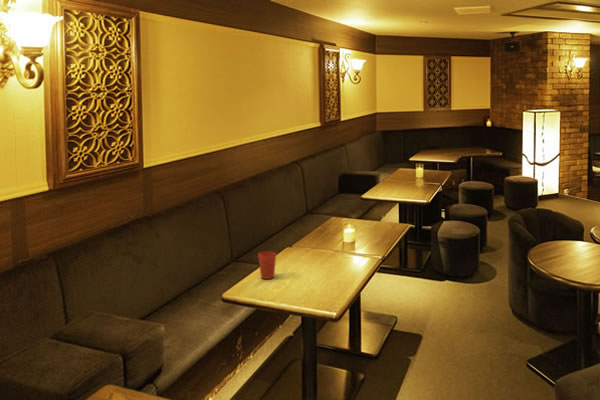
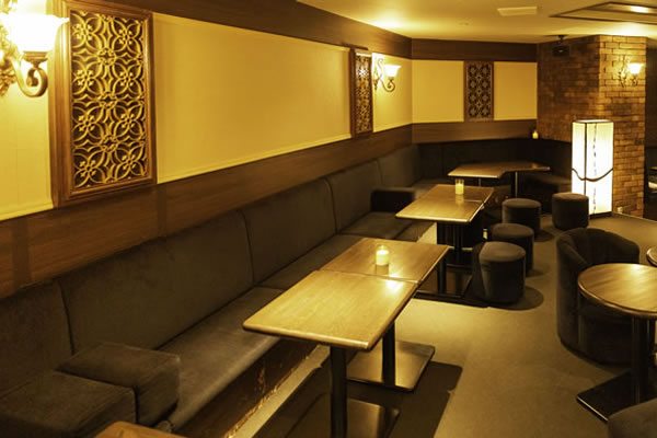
- cup [257,251,277,280]
